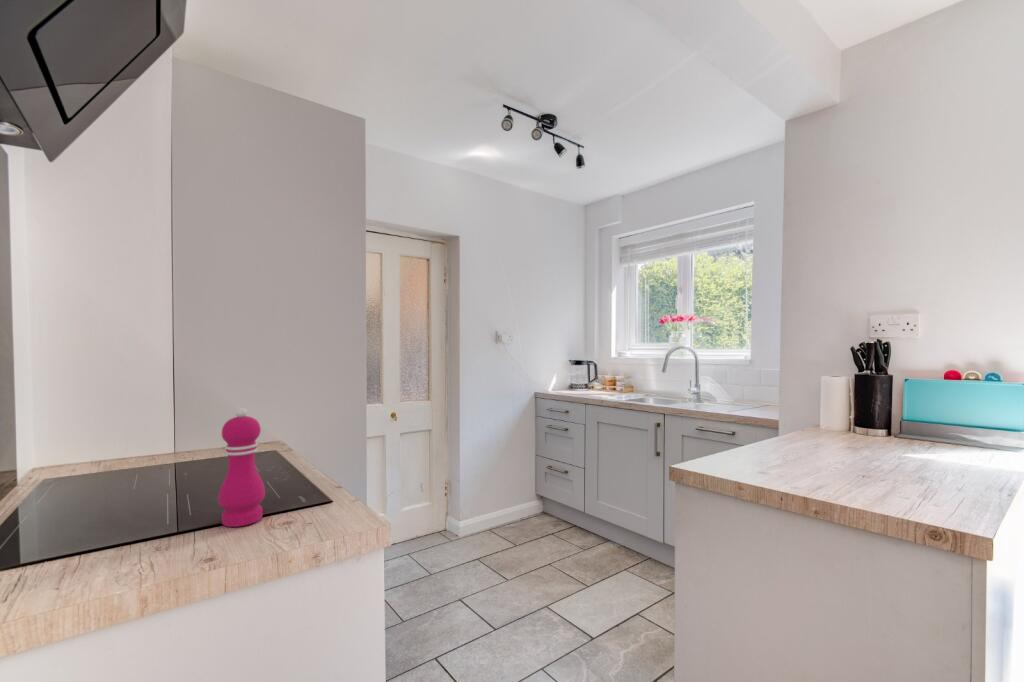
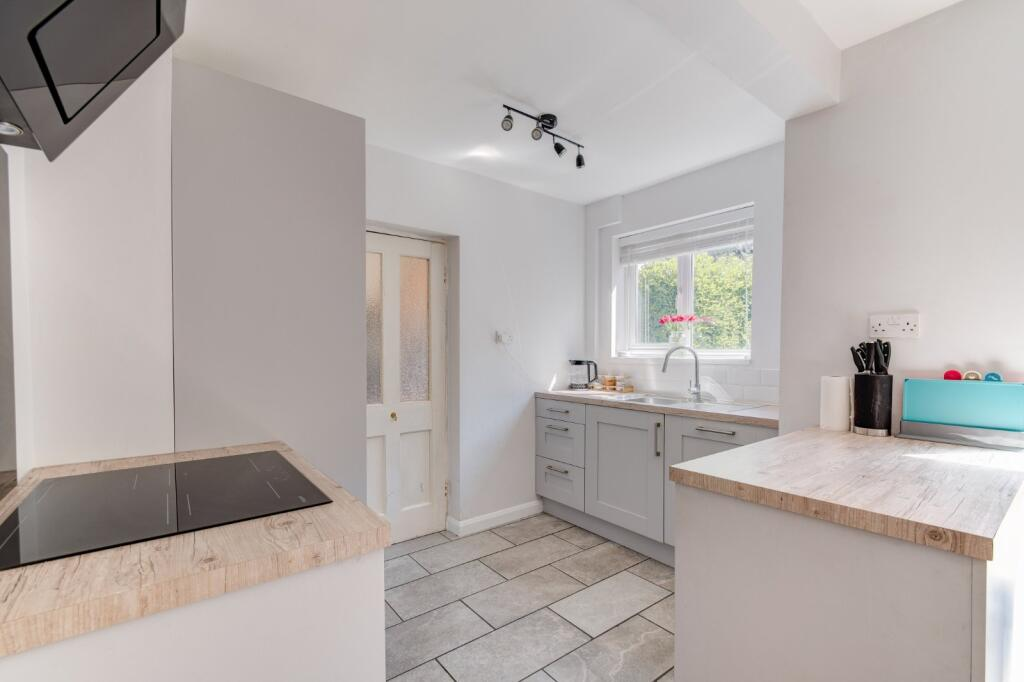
- pepper mill [217,407,266,528]
